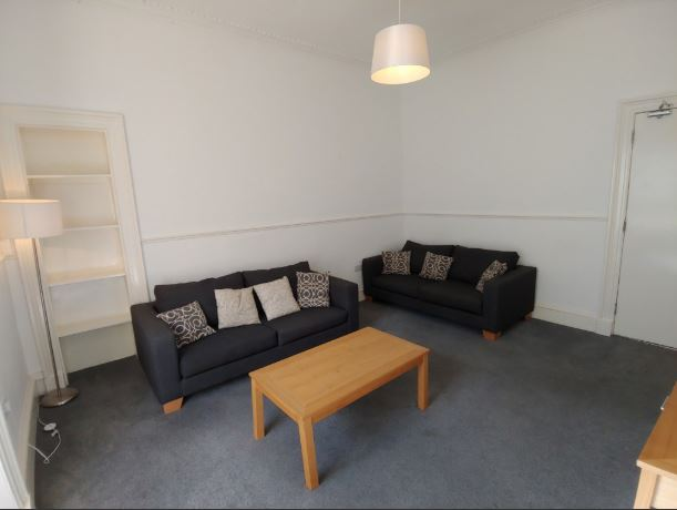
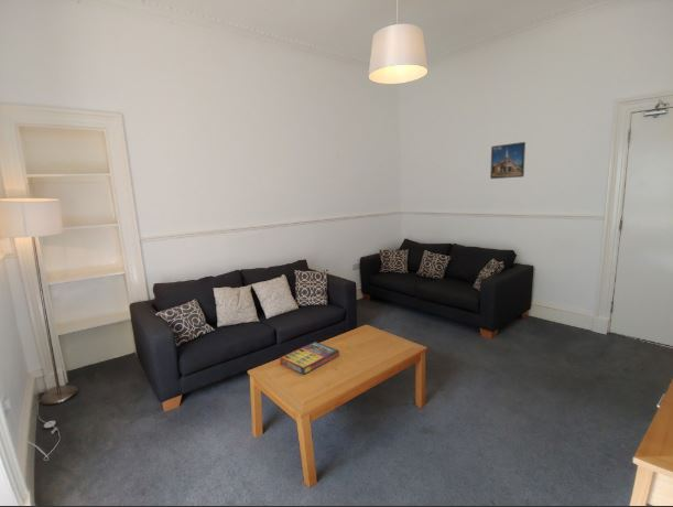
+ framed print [489,141,527,180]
+ game compilation box [279,341,340,376]
